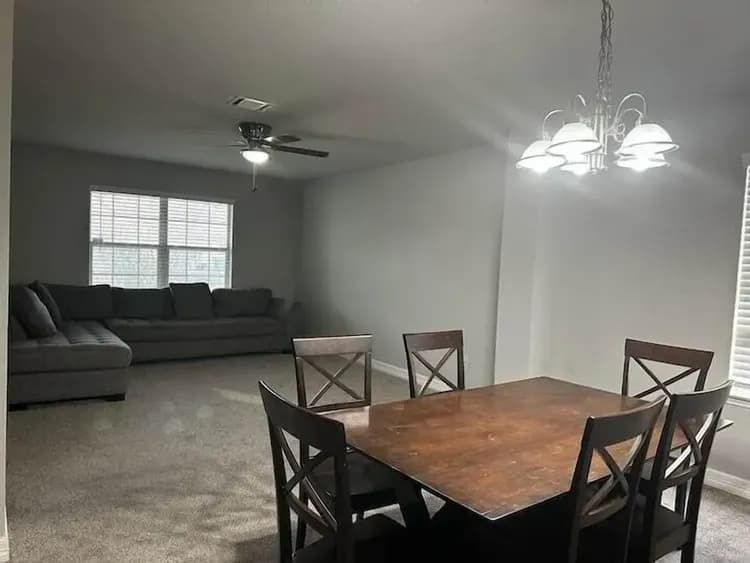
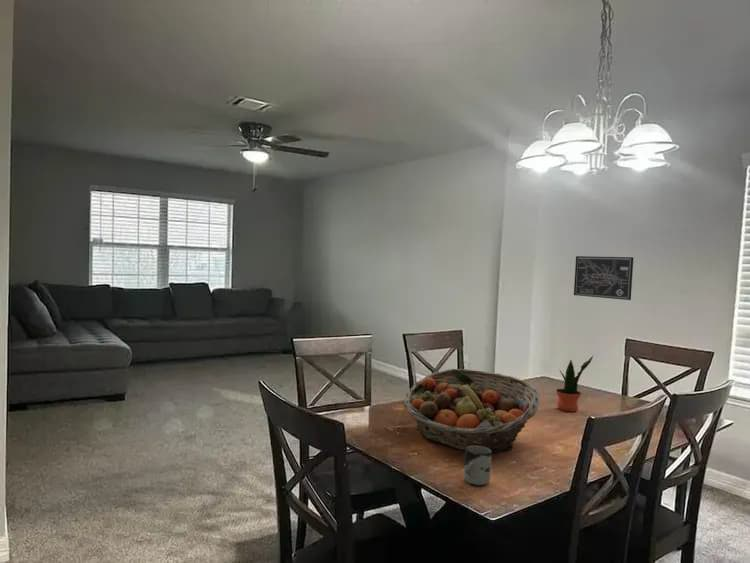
+ cup [463,446,493,487]
+ potted plant [555,355,594,412]
+ fruit basket [403,368,541,454]
+ wall art [573,255,635,301]
